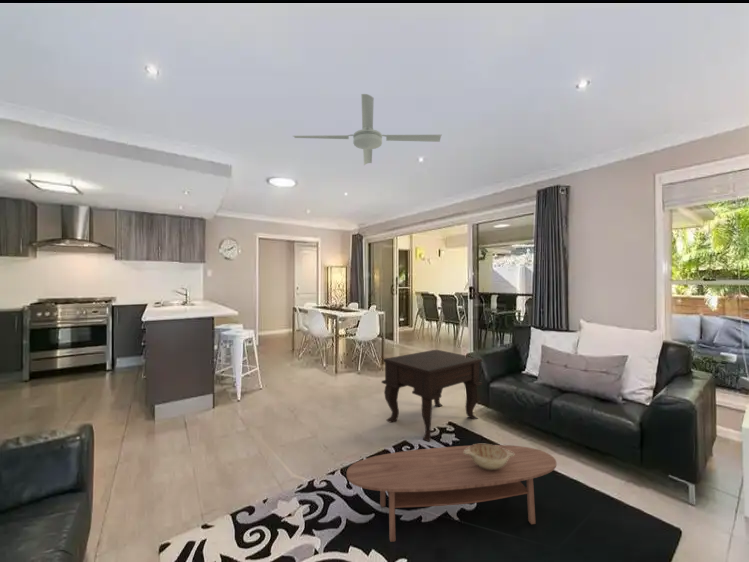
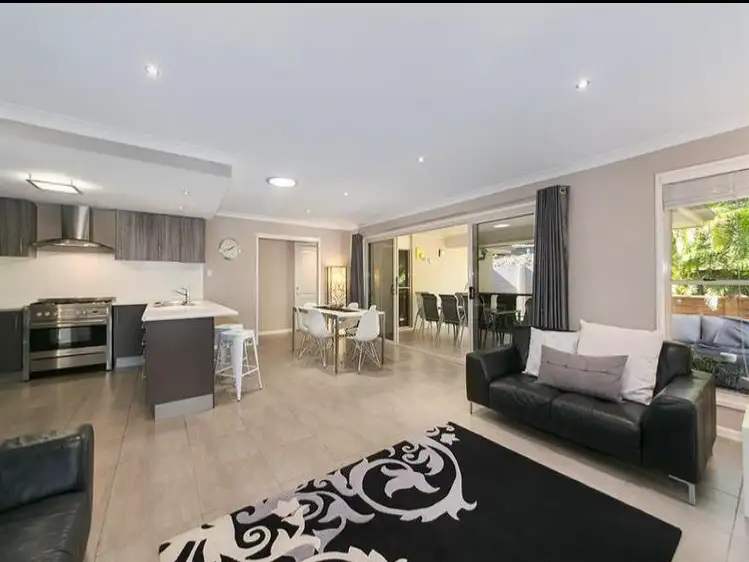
- coffee table [346,444,557,543]
- side table [381,349,483,442]
- decorative bowl [464,443,514,470]
- ceiling fan [292,93,442,166]
